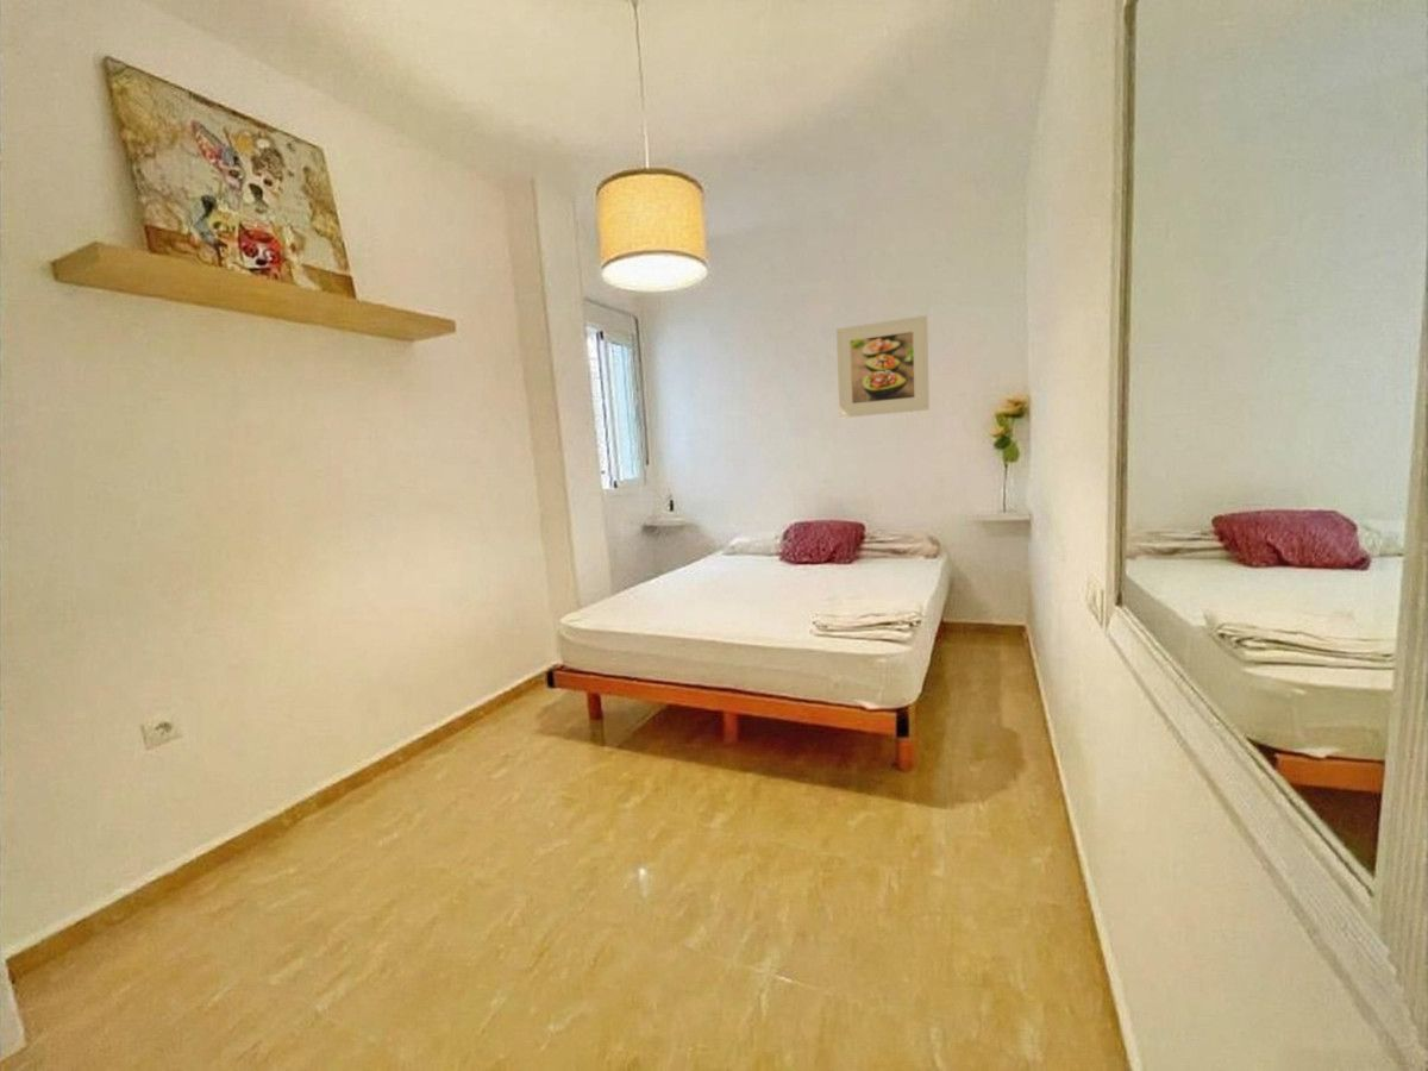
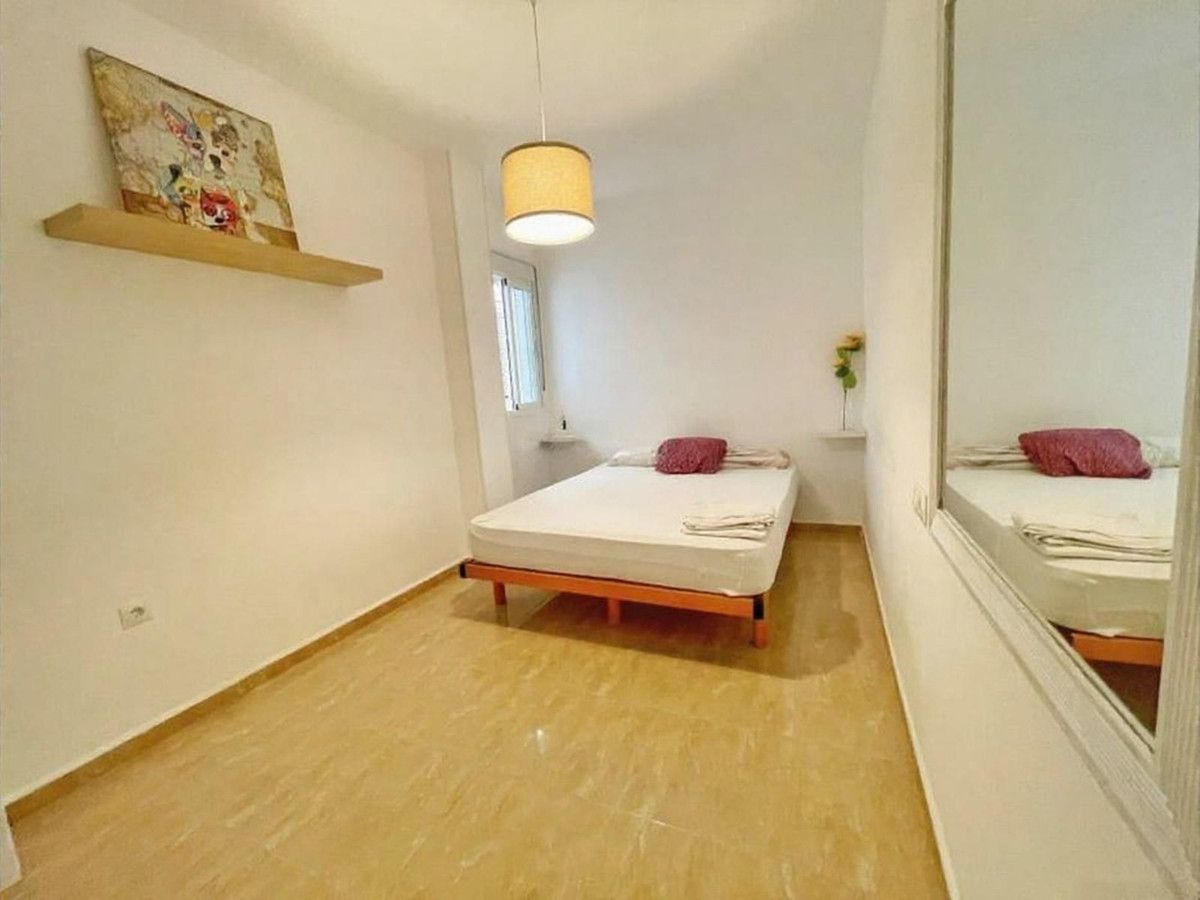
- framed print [835,314,931,419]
